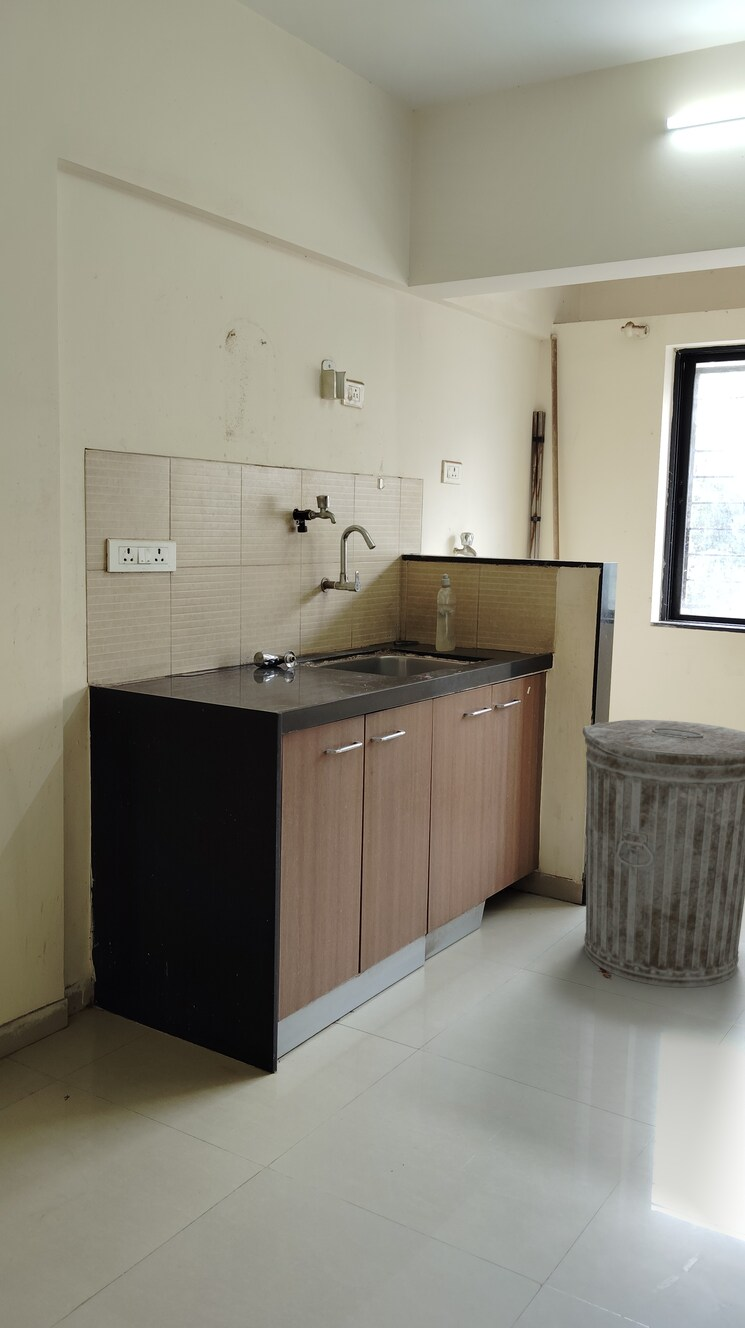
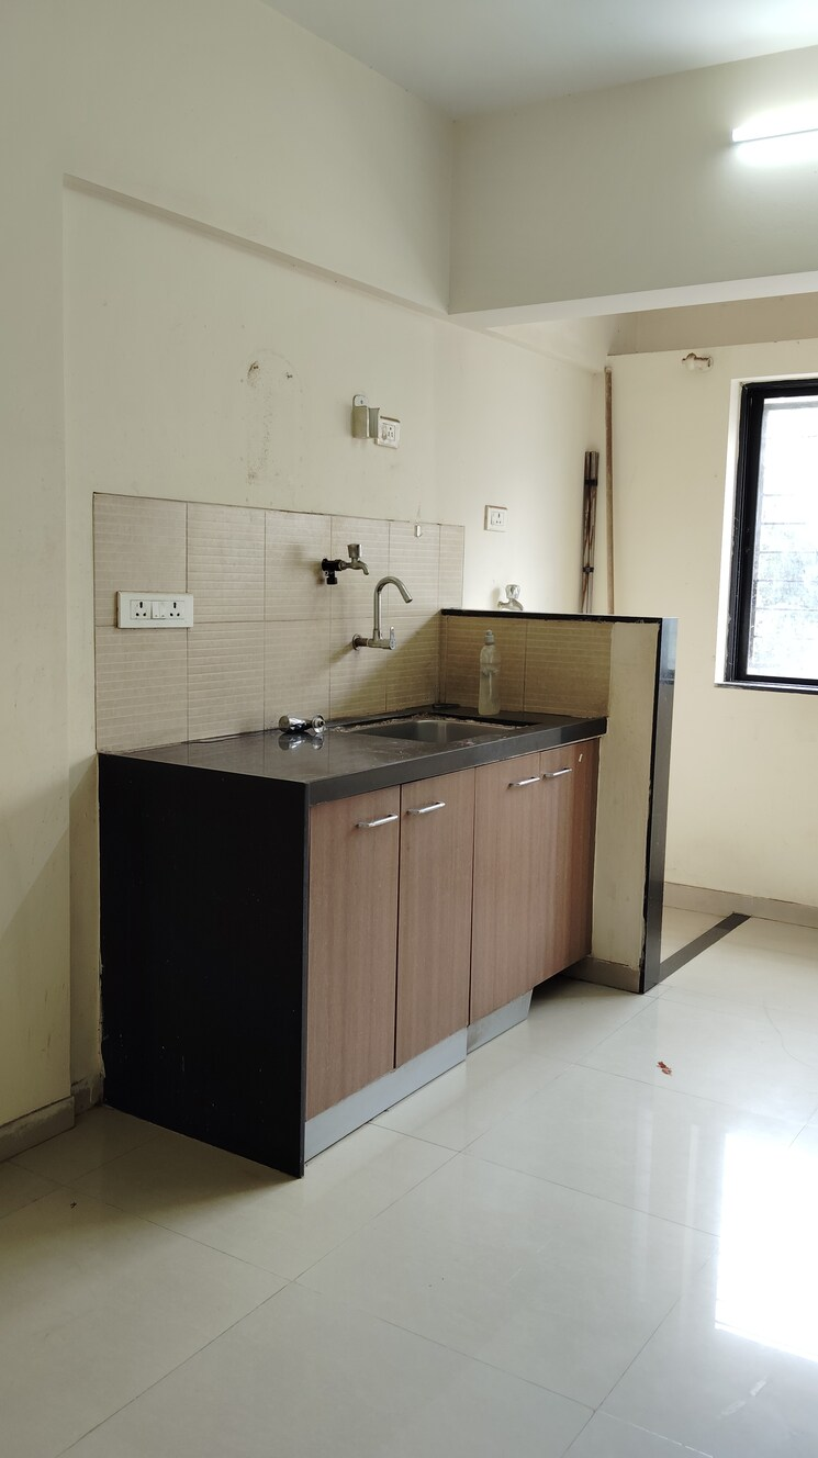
- trash can [582,719,745,988]
